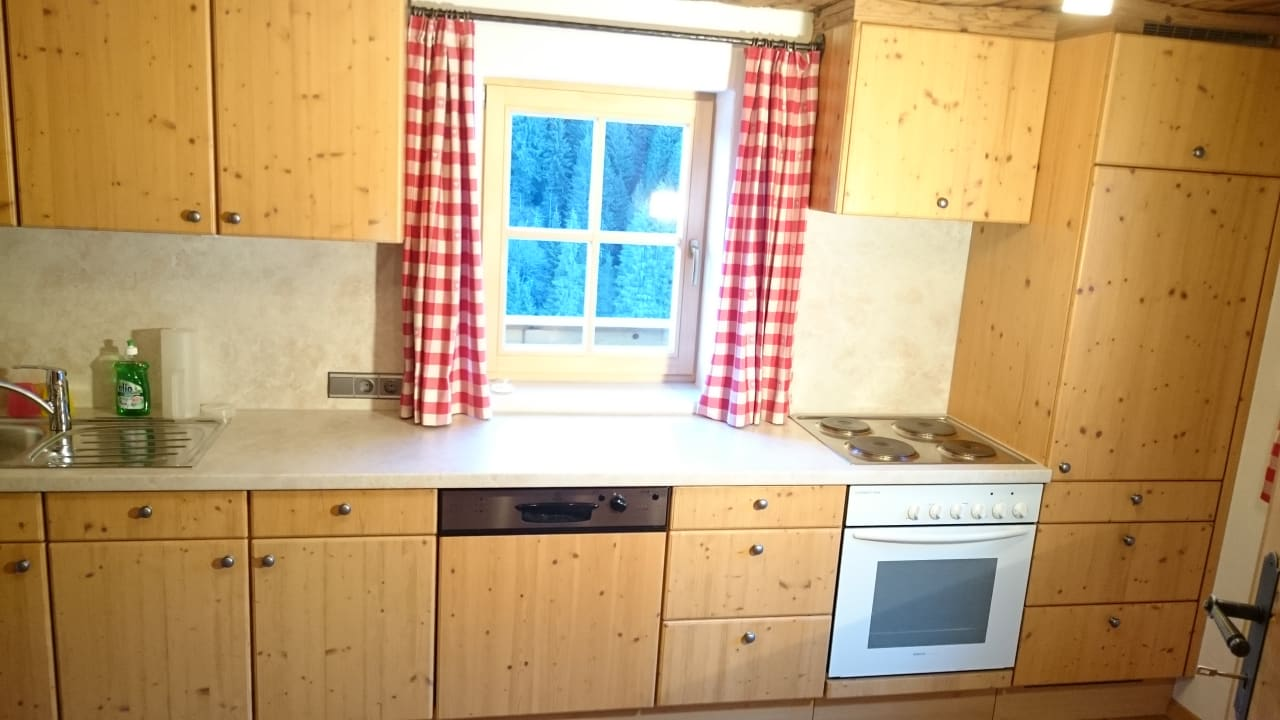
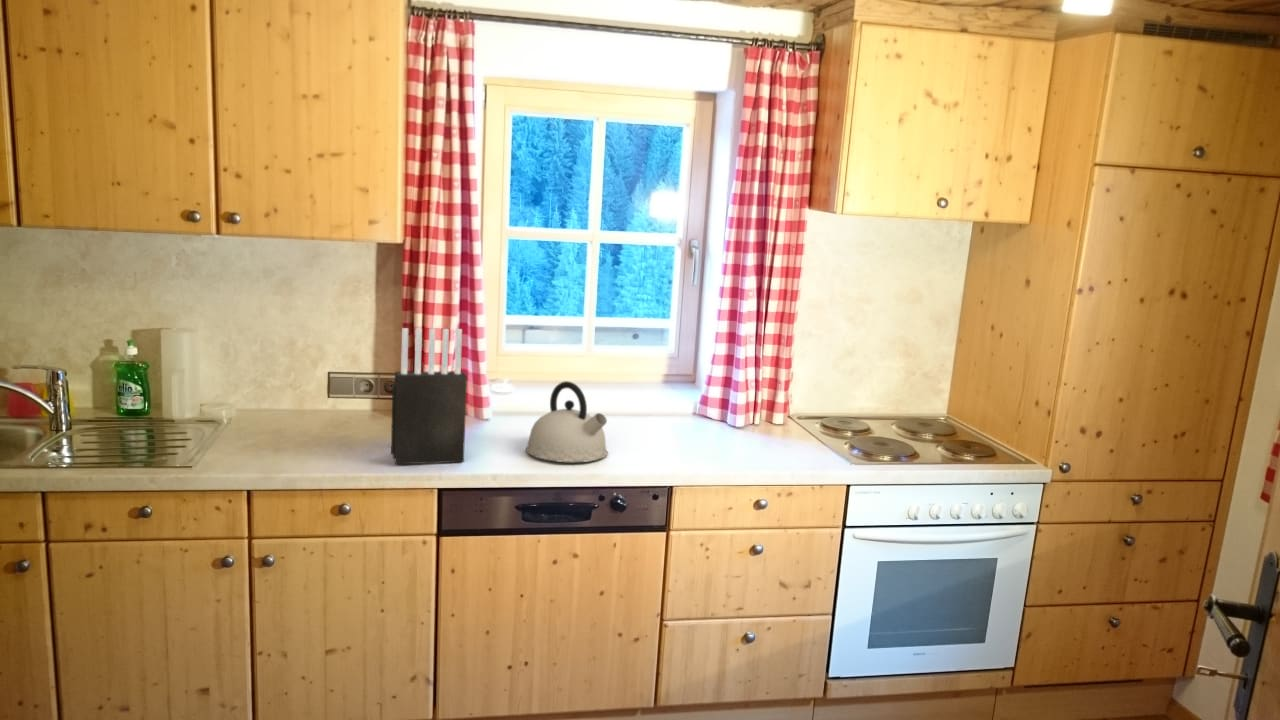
+ kettle [525,380,609,463]
+ knife block [390,327,468,465]
